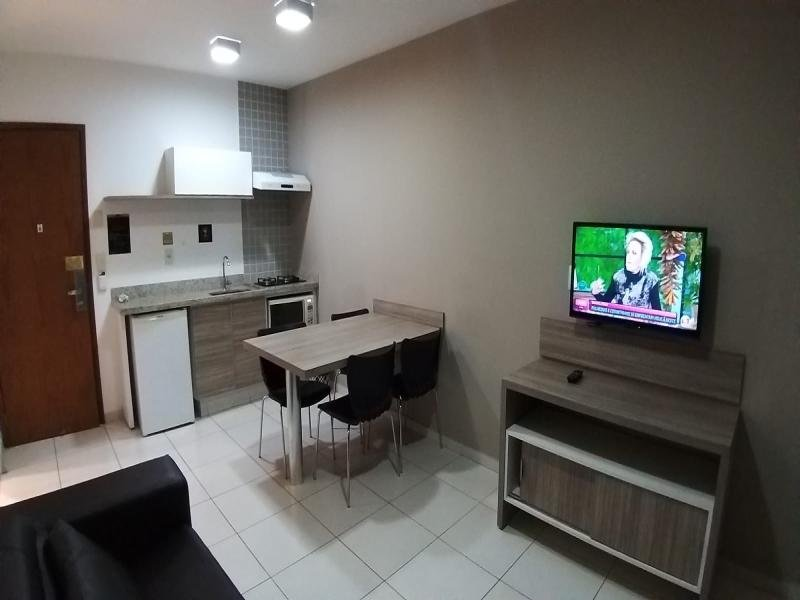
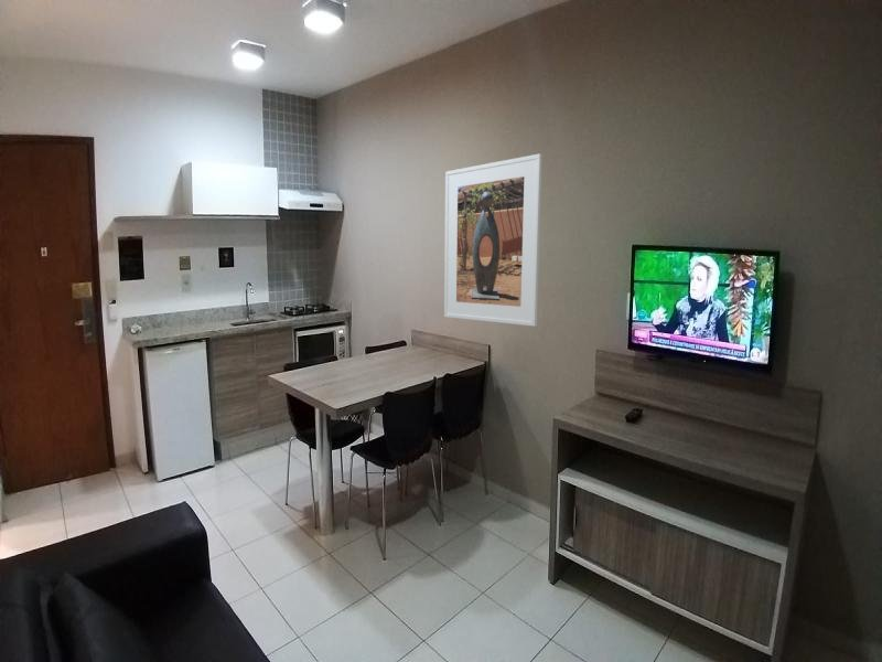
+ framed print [443,153,544,328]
